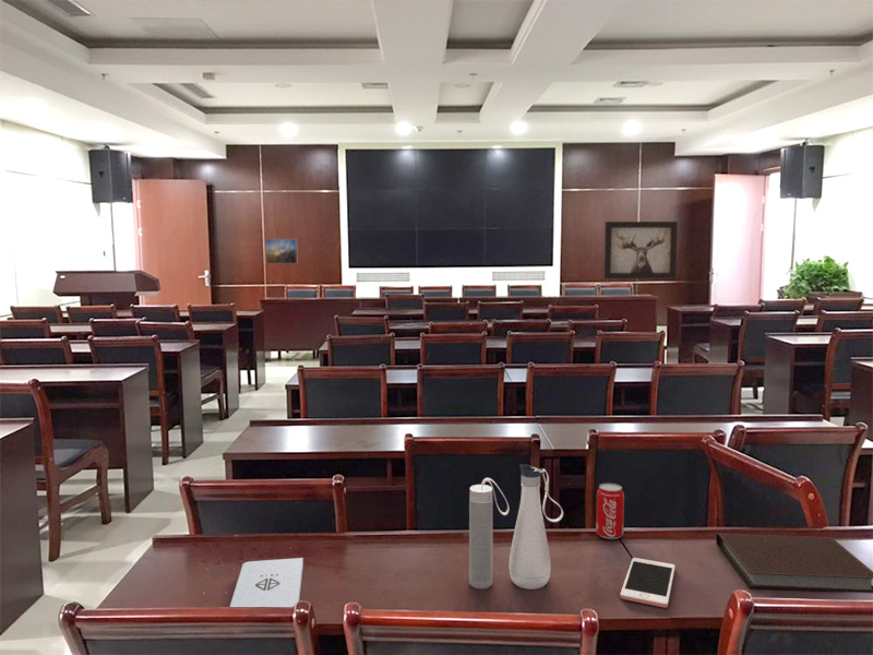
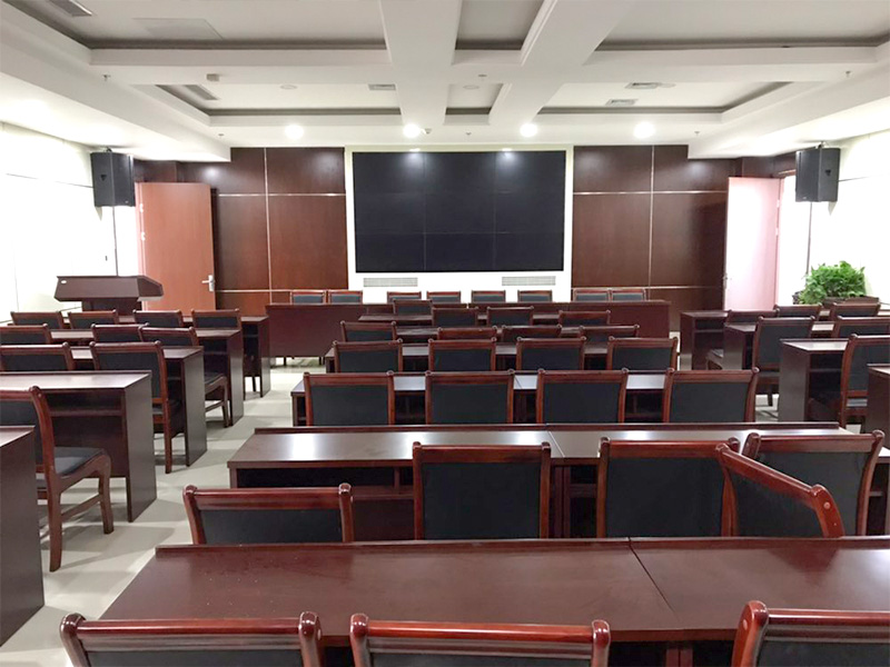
- notepad [229,557,304,607]
- water bottle [468,463,564,591]
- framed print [264,238,299,265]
- cell phone [619,557,677,608]
- wall art [603,221,679,281]
- beverage can [595,483,625,540]
- notebook [715,532,873,594]
